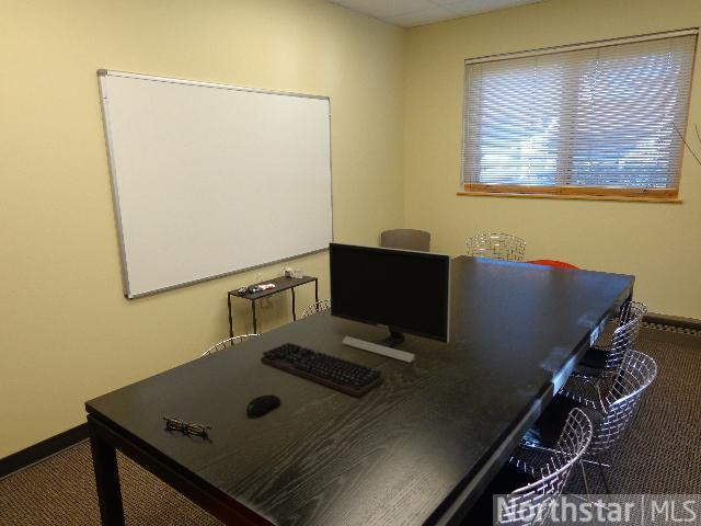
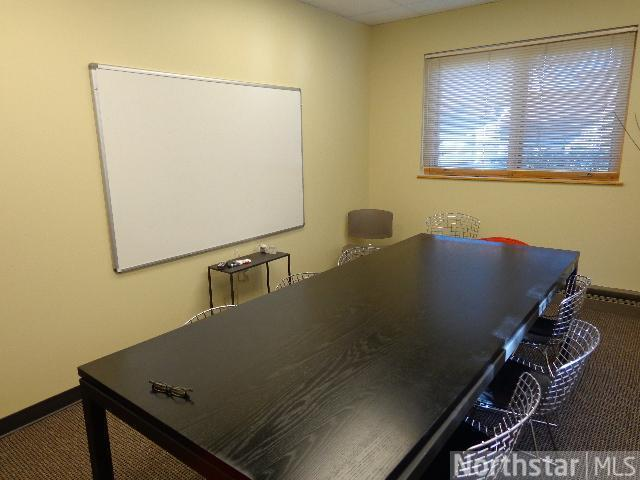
- keyboard [260,342,386,398]
- computer mouse [245,393,281,419]
- monitor [327,241,452,363]
